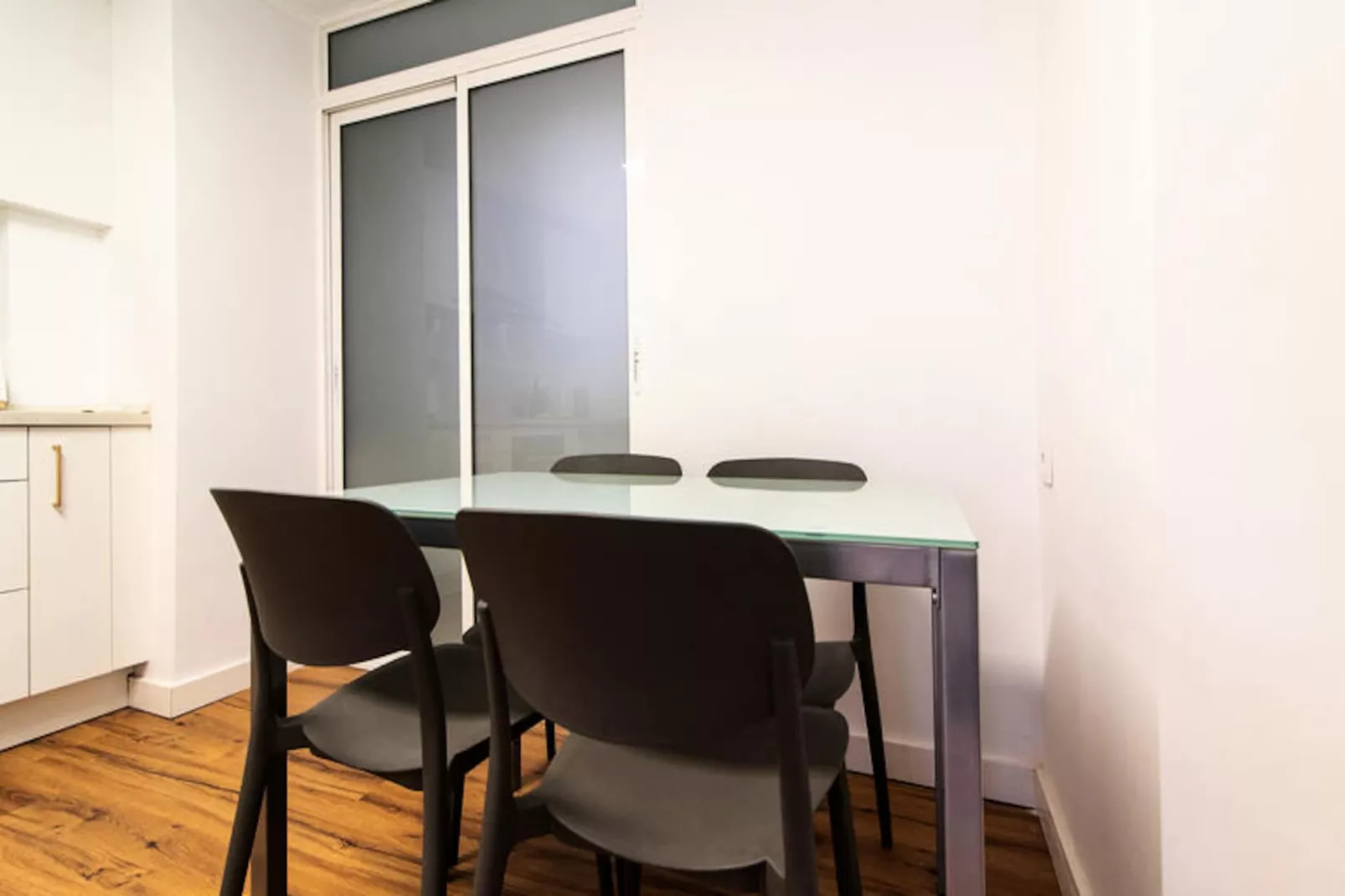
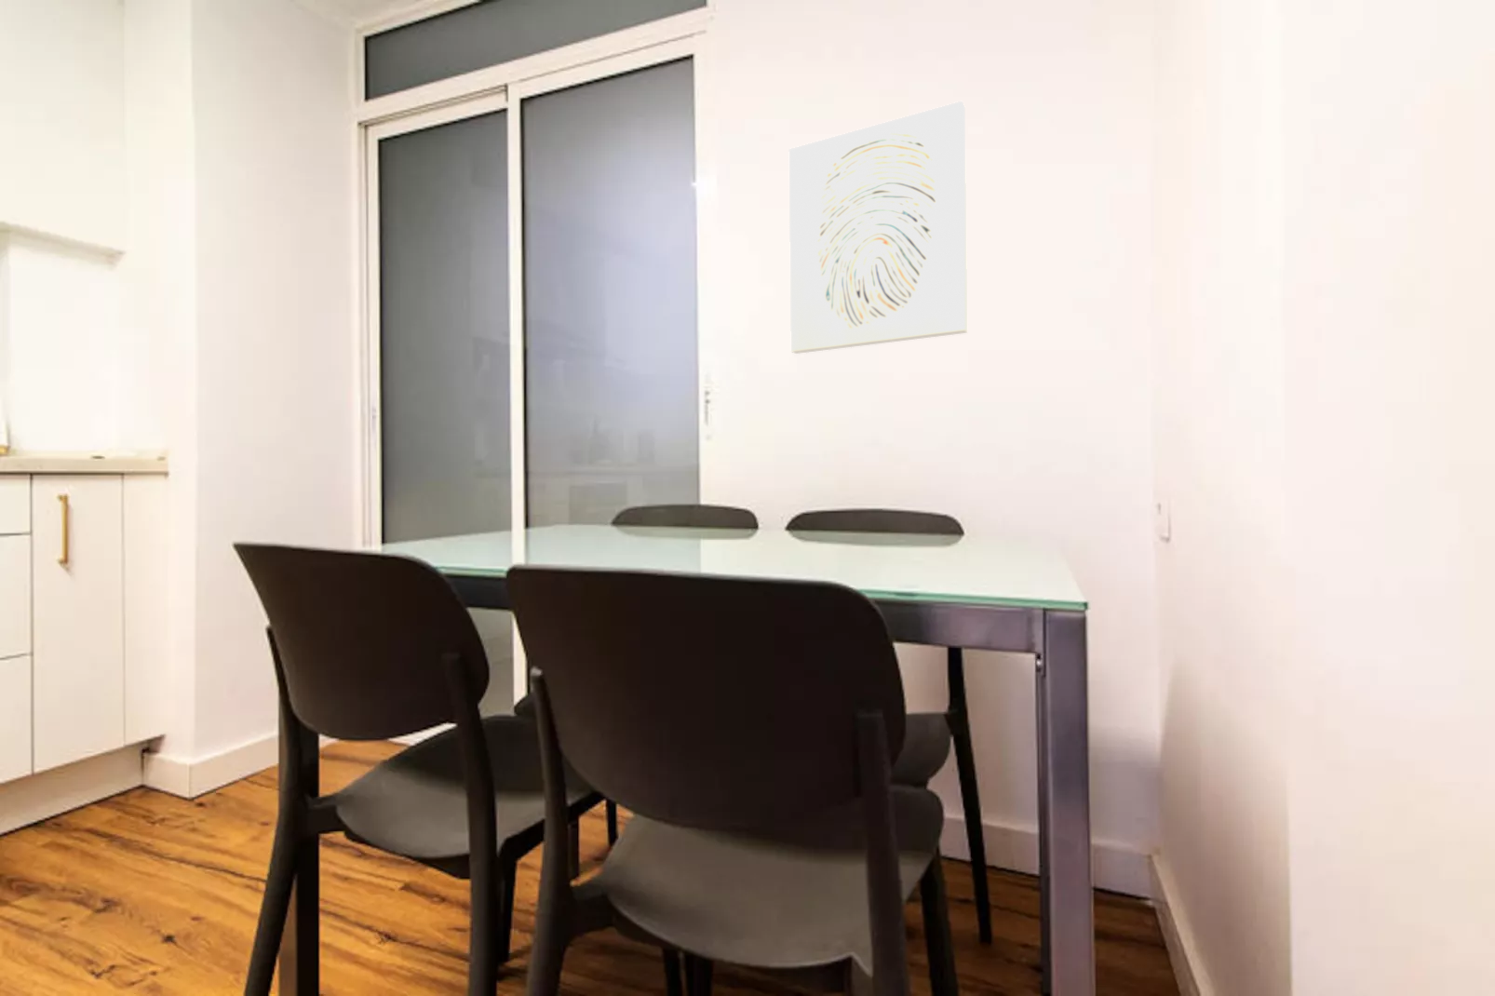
+ wall art [788,100,968,355]
